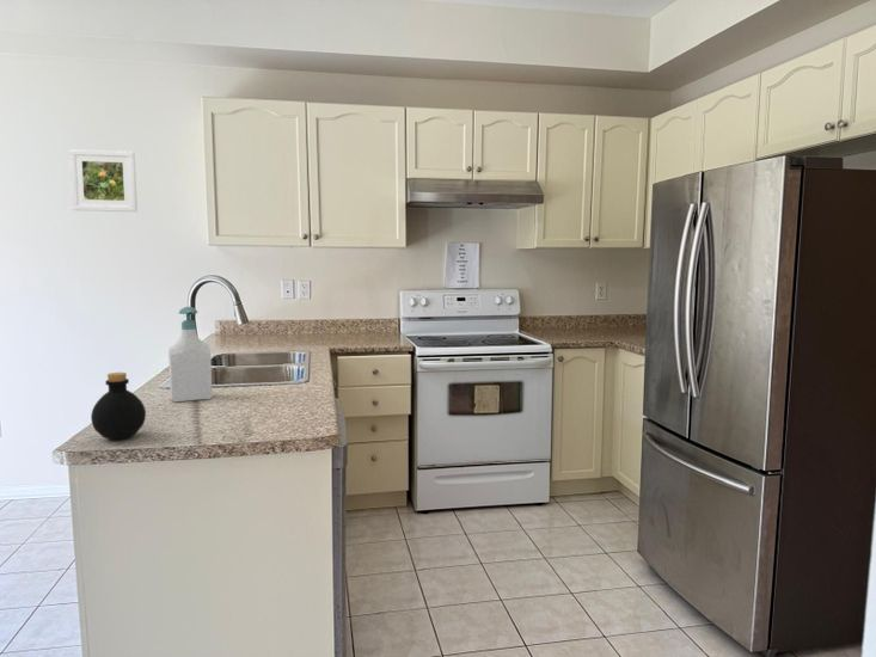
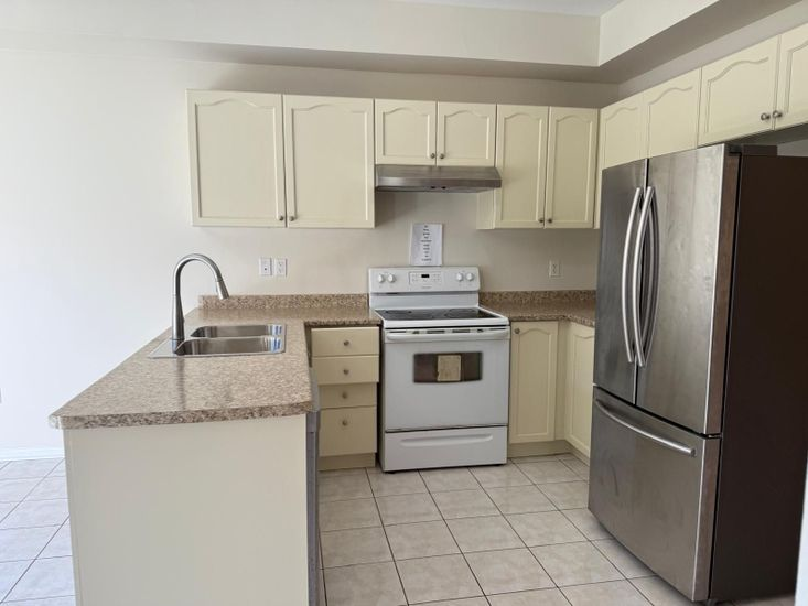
- bottle [90,372,147,441]
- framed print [68,148,139,213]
- soap bottle [167,306,214,403]
